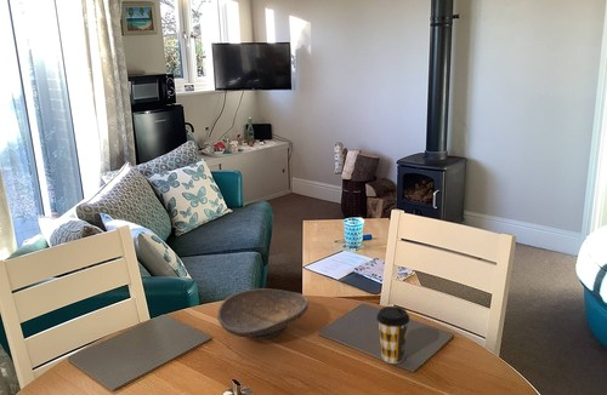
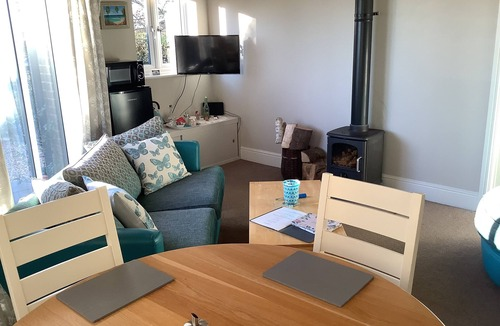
- decorative bowl [216,287,310,340]
- coffee cup [375,305,410,365]
